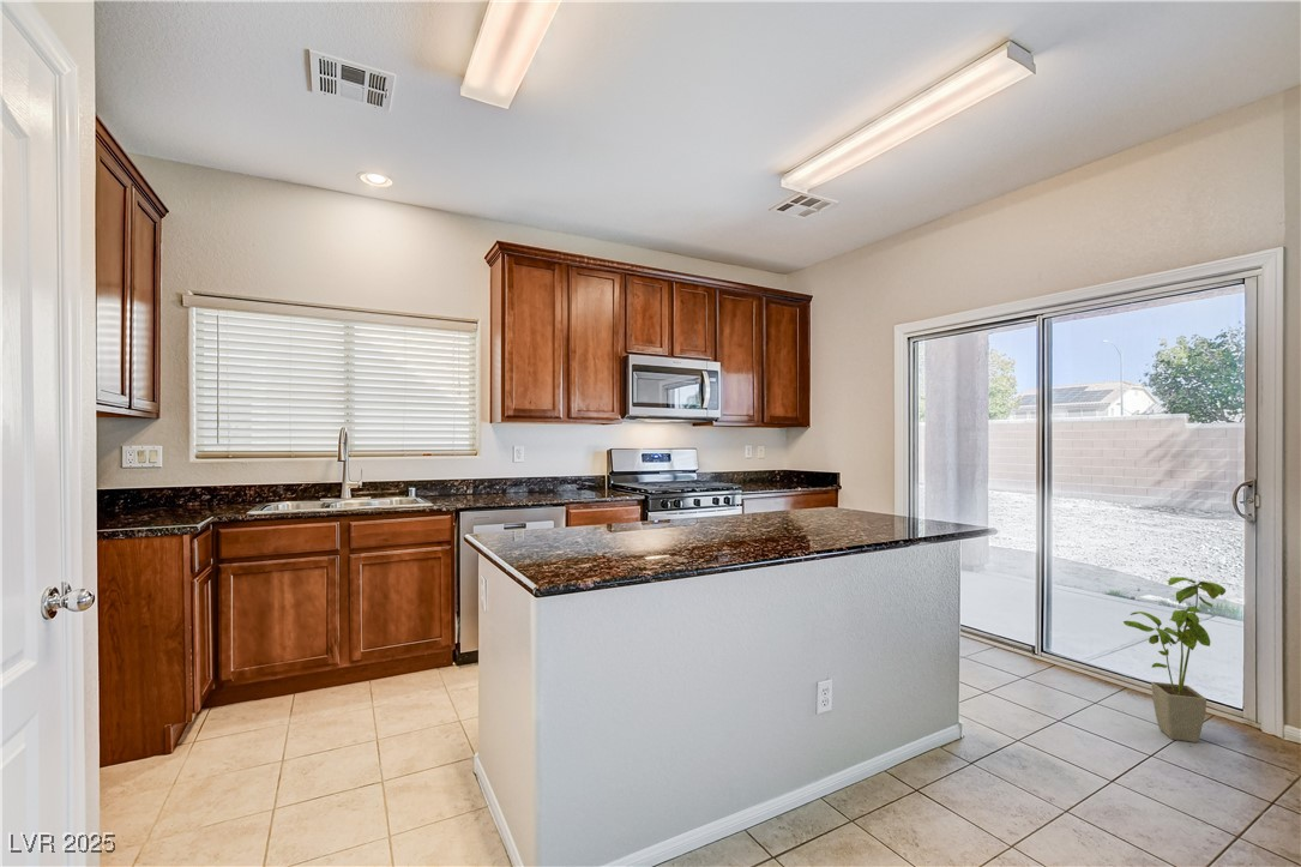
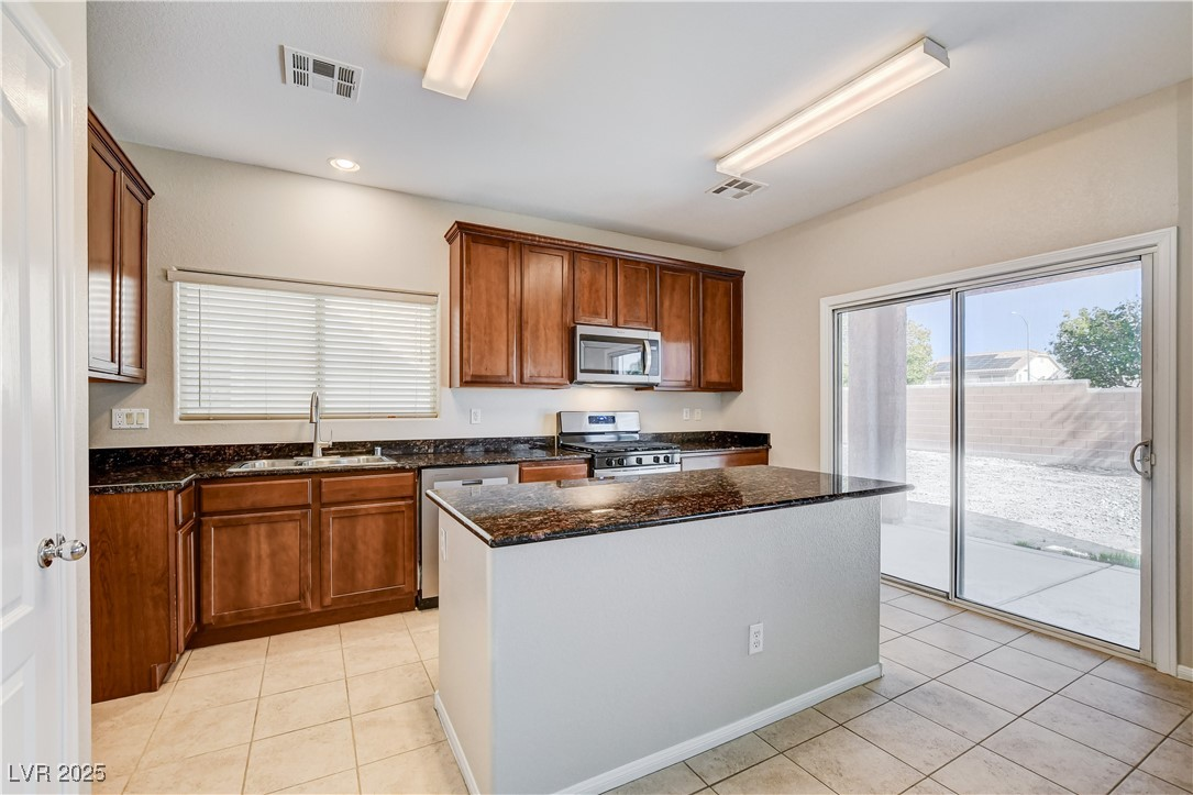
- house plant [1122,576,1227,743]
